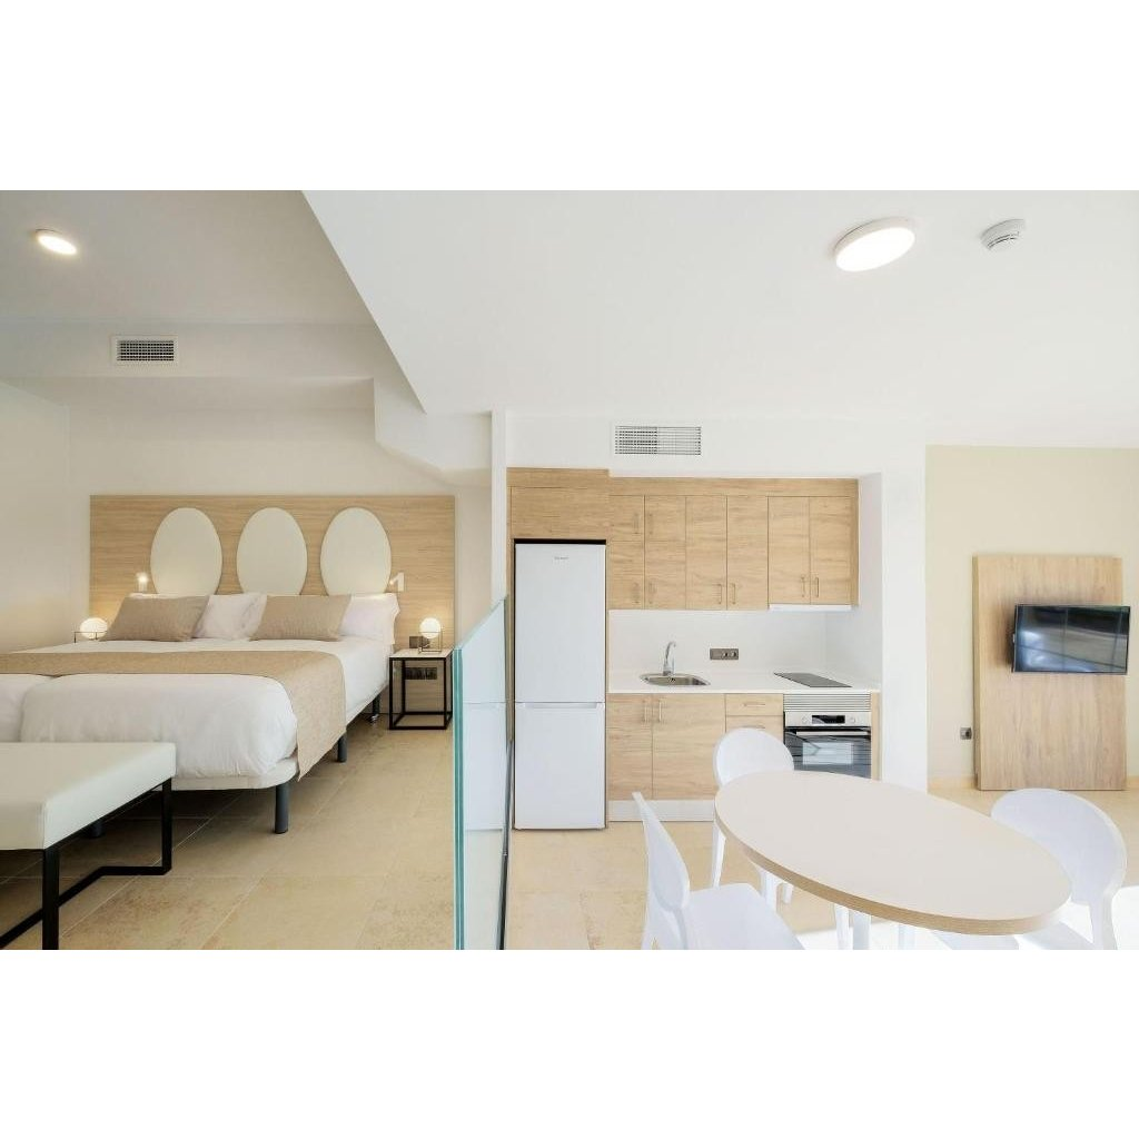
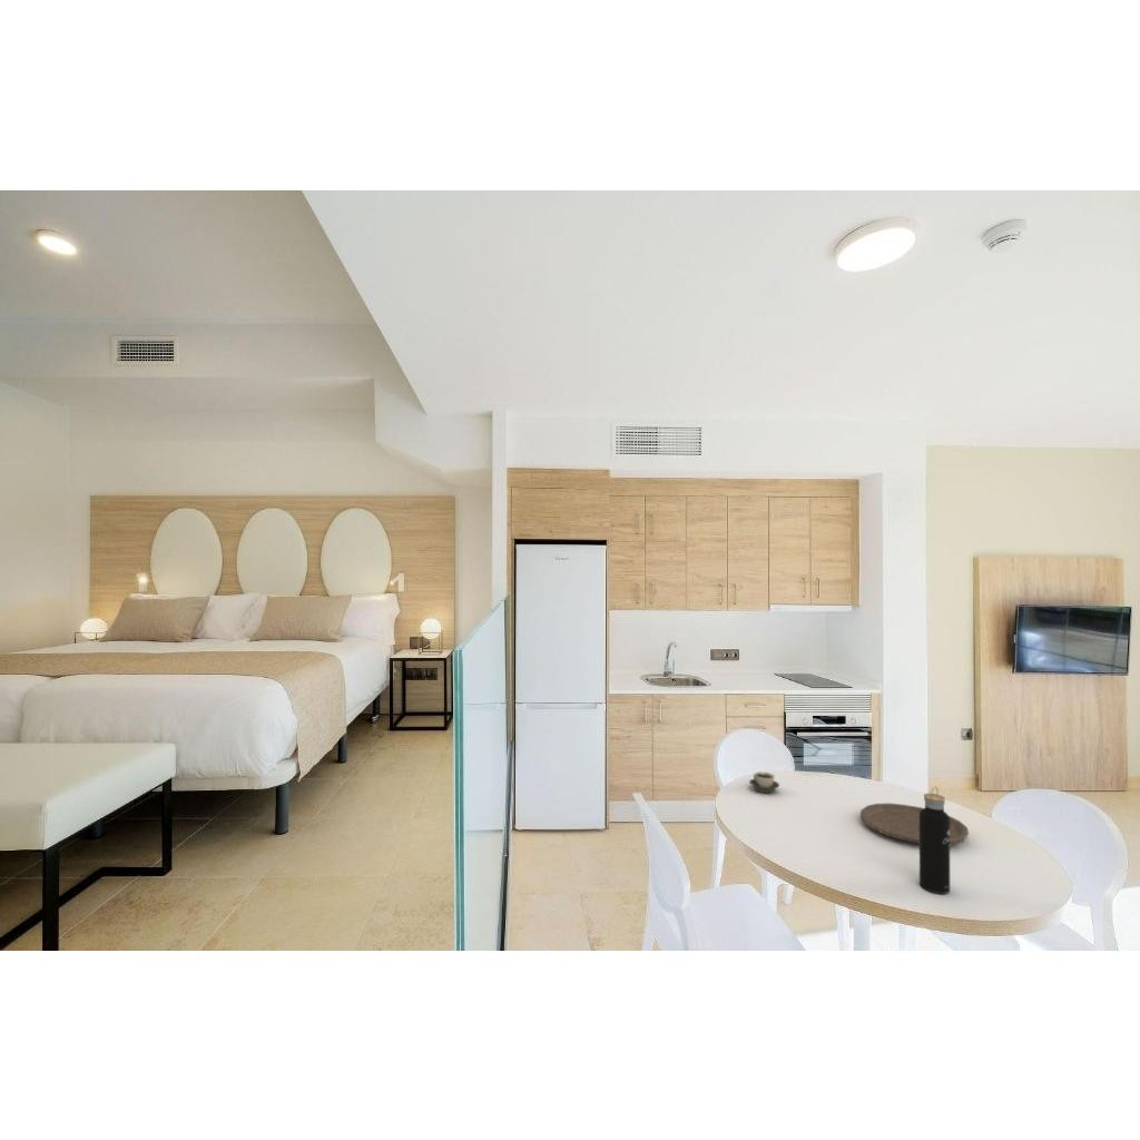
+ cup [748,770,780,794]
+ plate [859,803,970,846]
+ water bottle [918,786,951,895]
